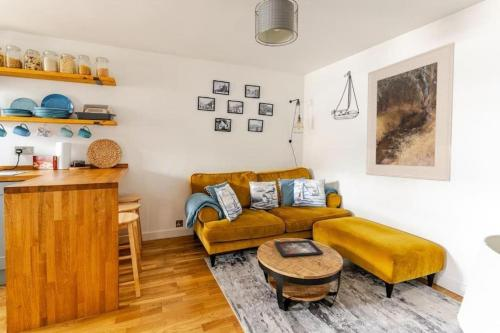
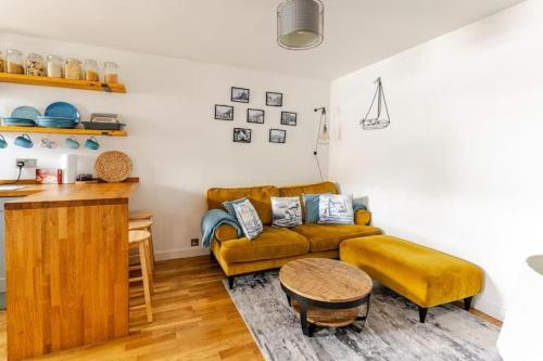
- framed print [365,41,456,183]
- decorative tray [273,239,324,257]
